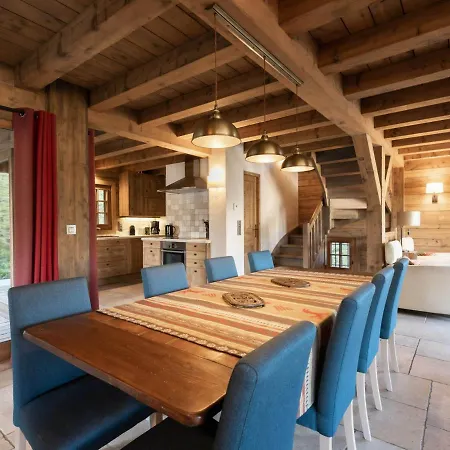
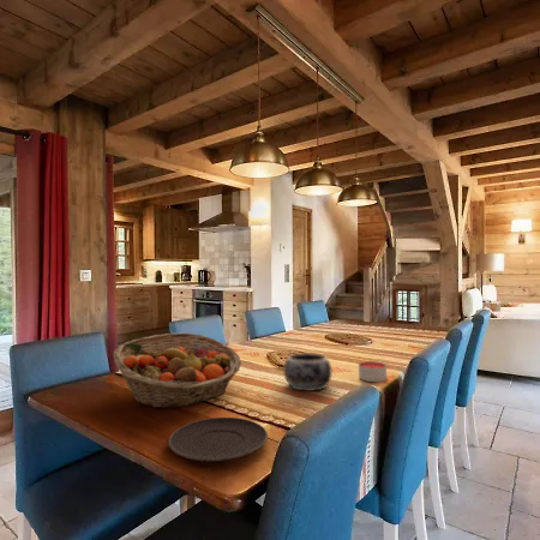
+ candle [358,360,388,383]
+ fruit basket [113,331,242,409]
+ plate [167,416,269,463]
+ decorative bowl [282,352,334,392]
